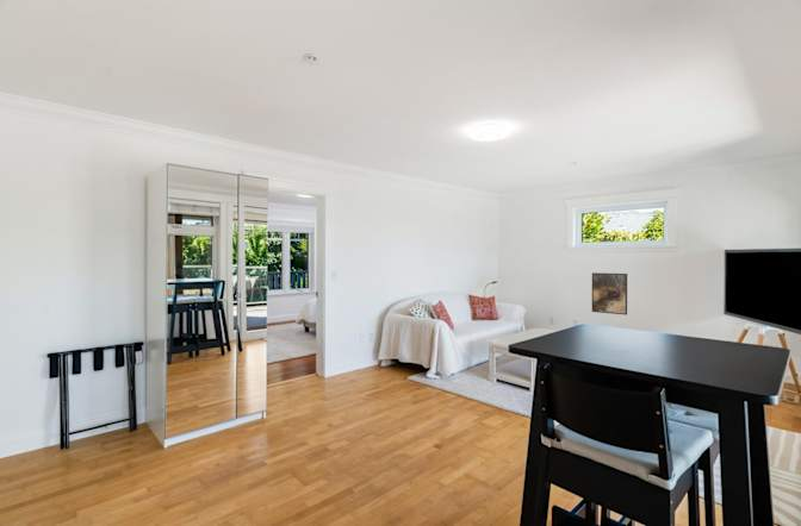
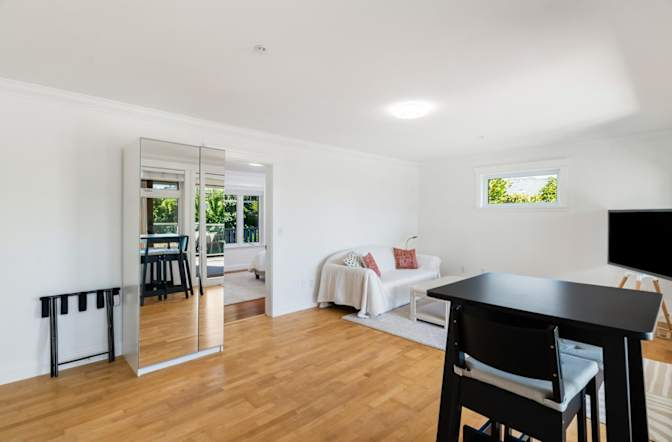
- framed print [591,271,628,317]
